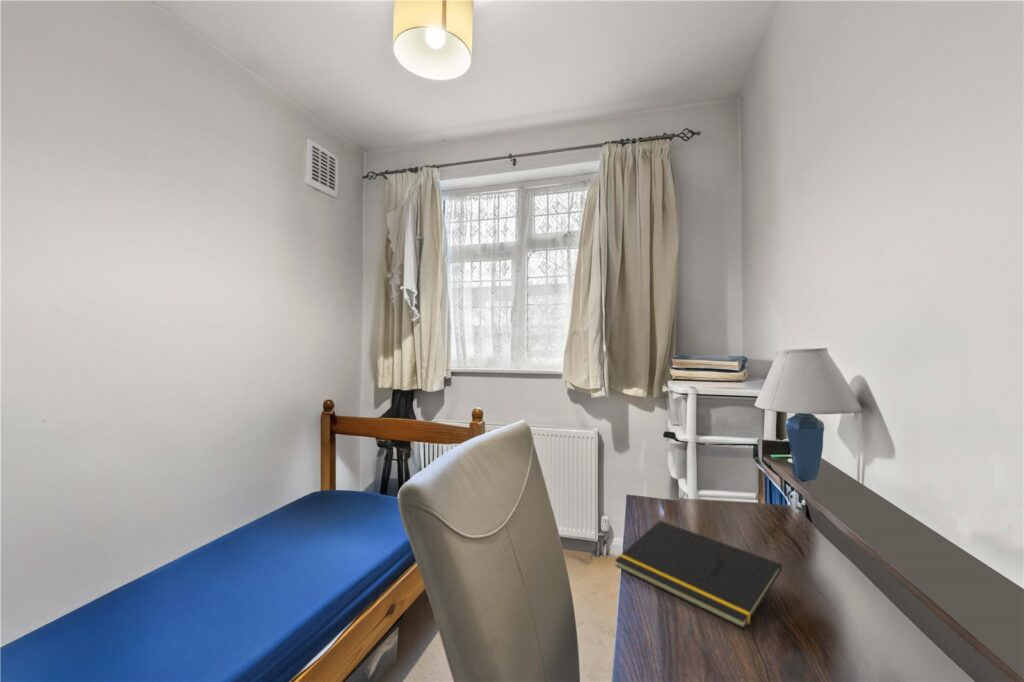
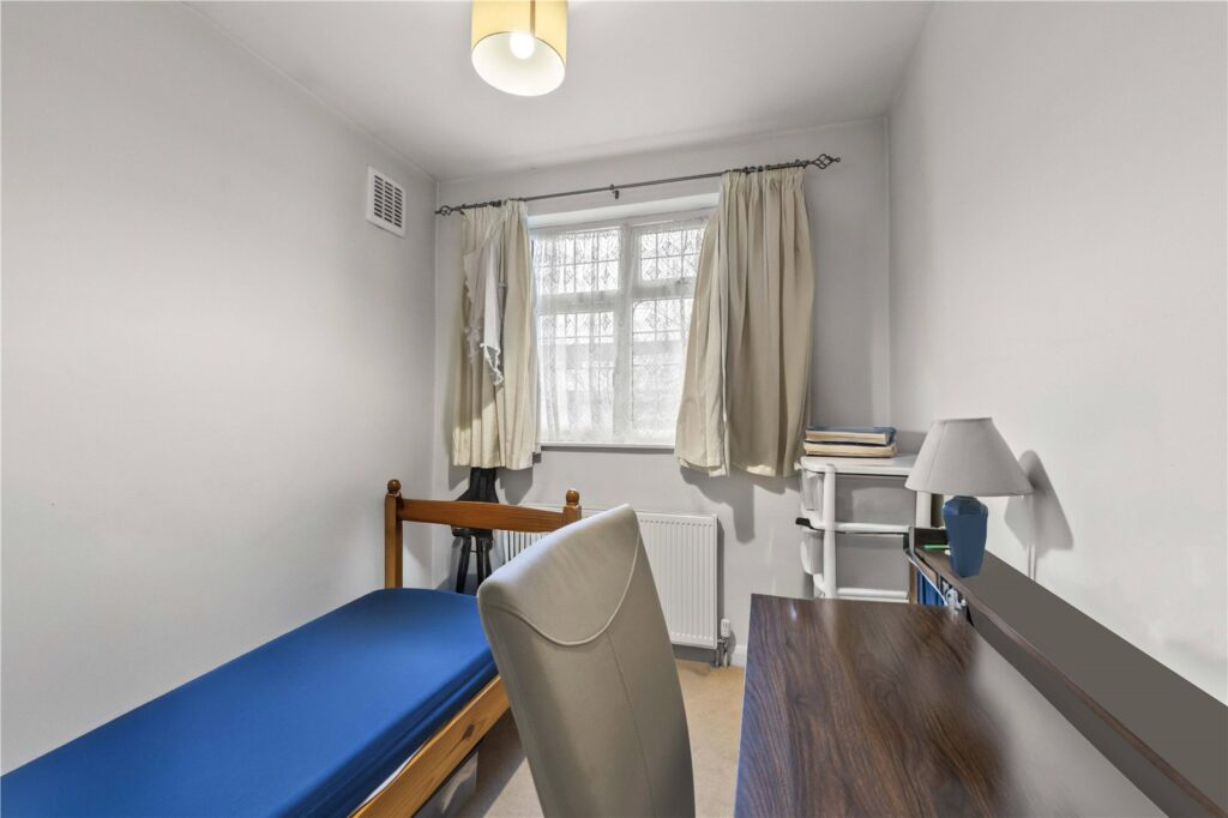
- notepad [614,520,783,630]
